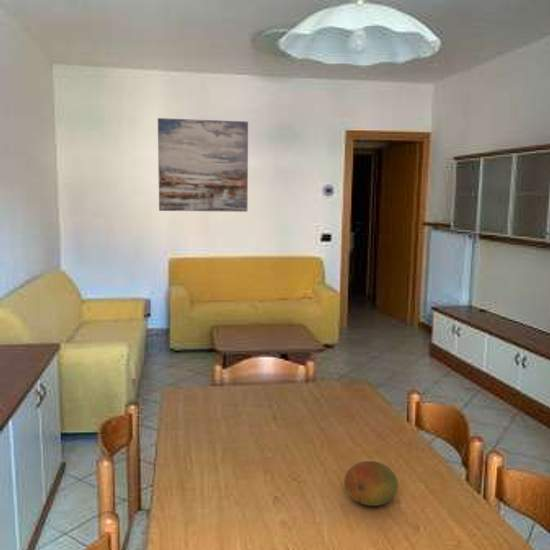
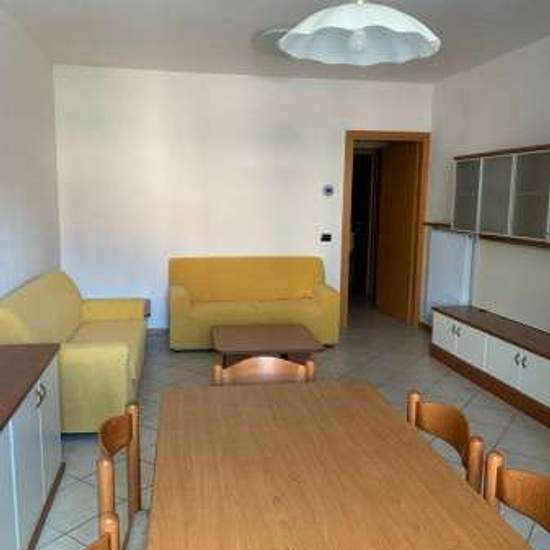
- wall art [157,117,249,213]
- fruit [343,460,399,507]
